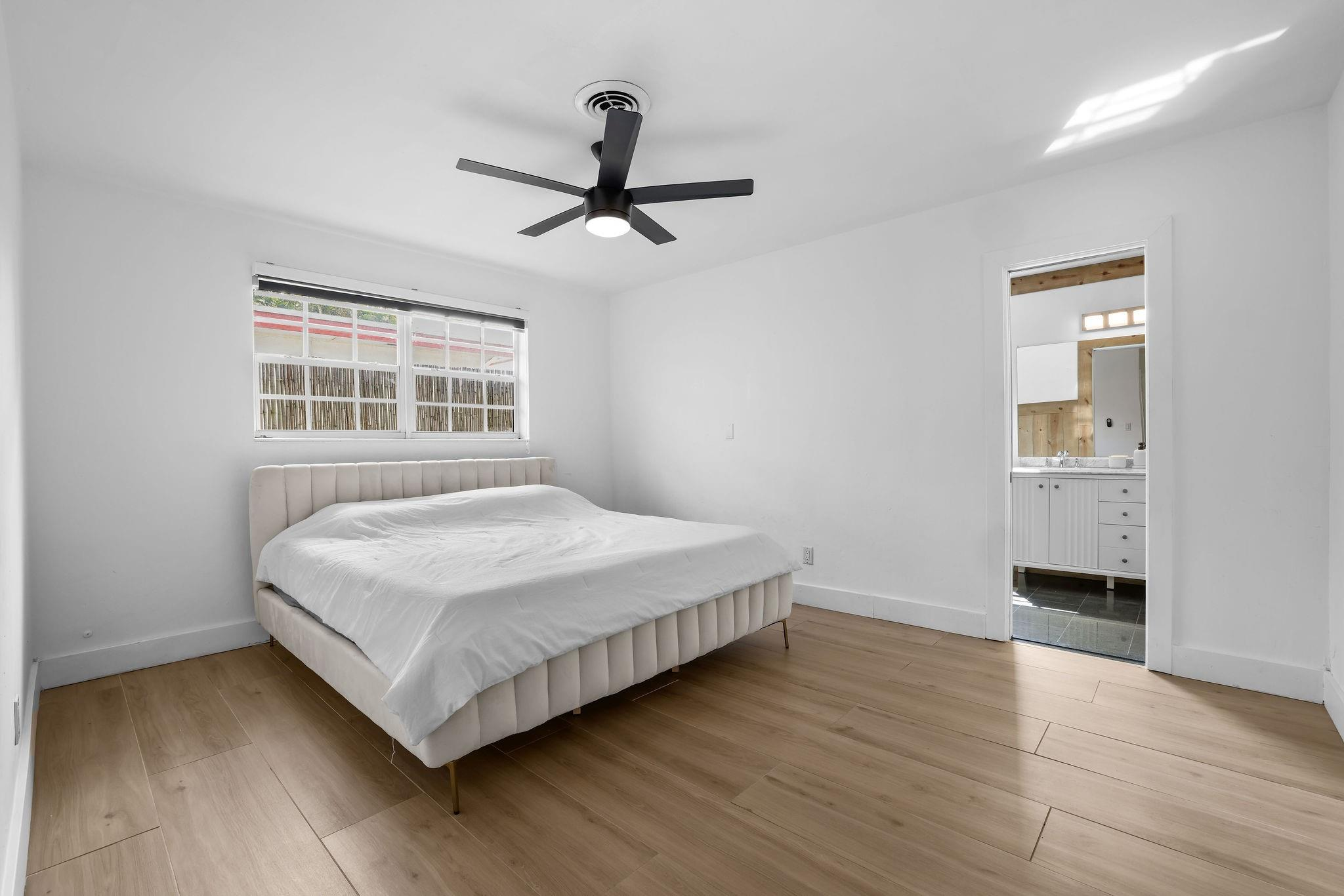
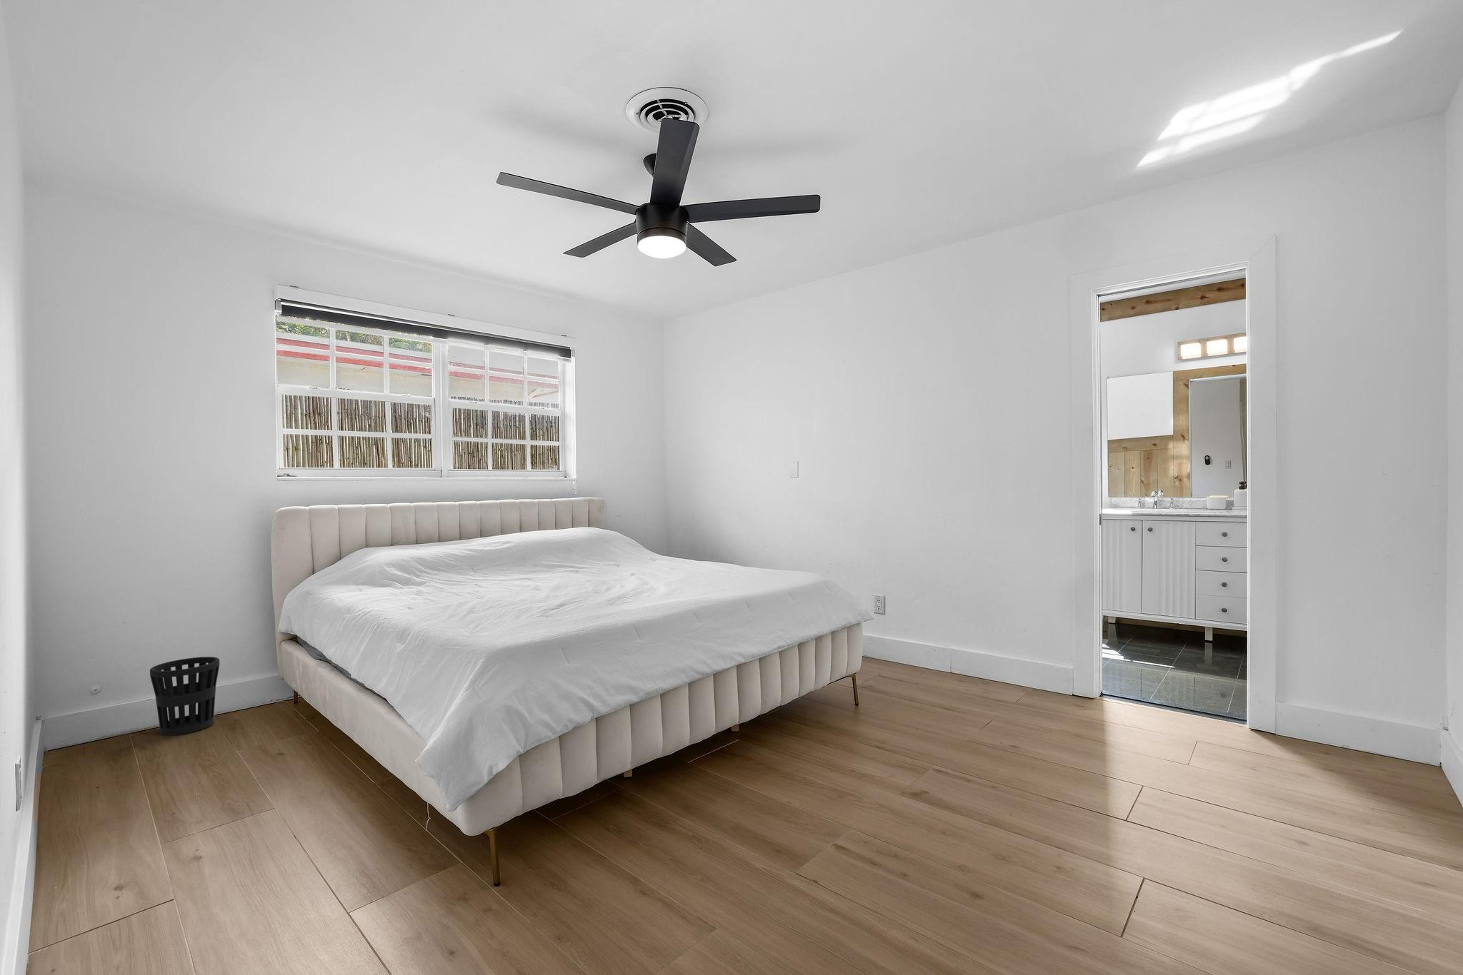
+ wastebasket [149,656,220,736]
